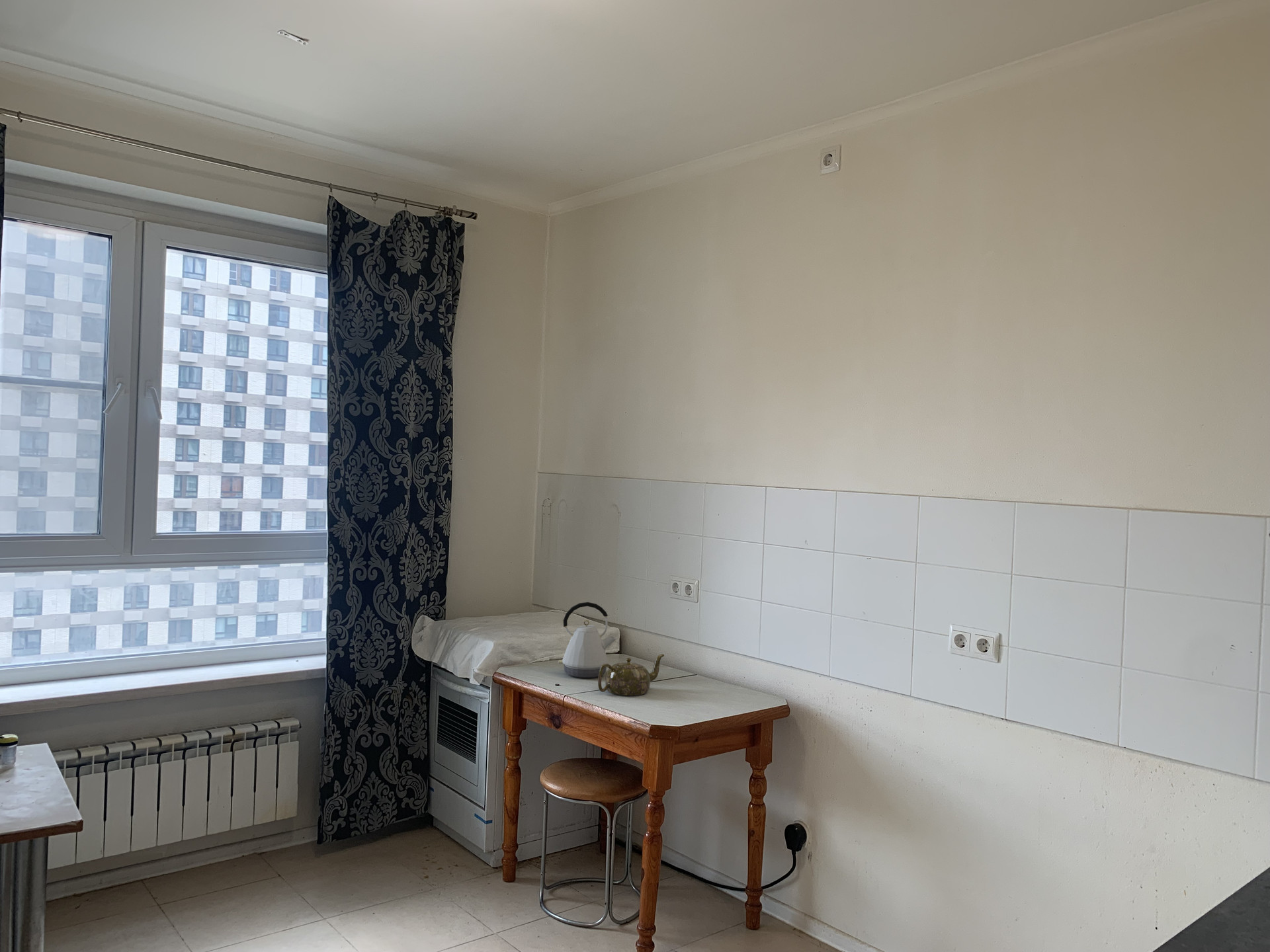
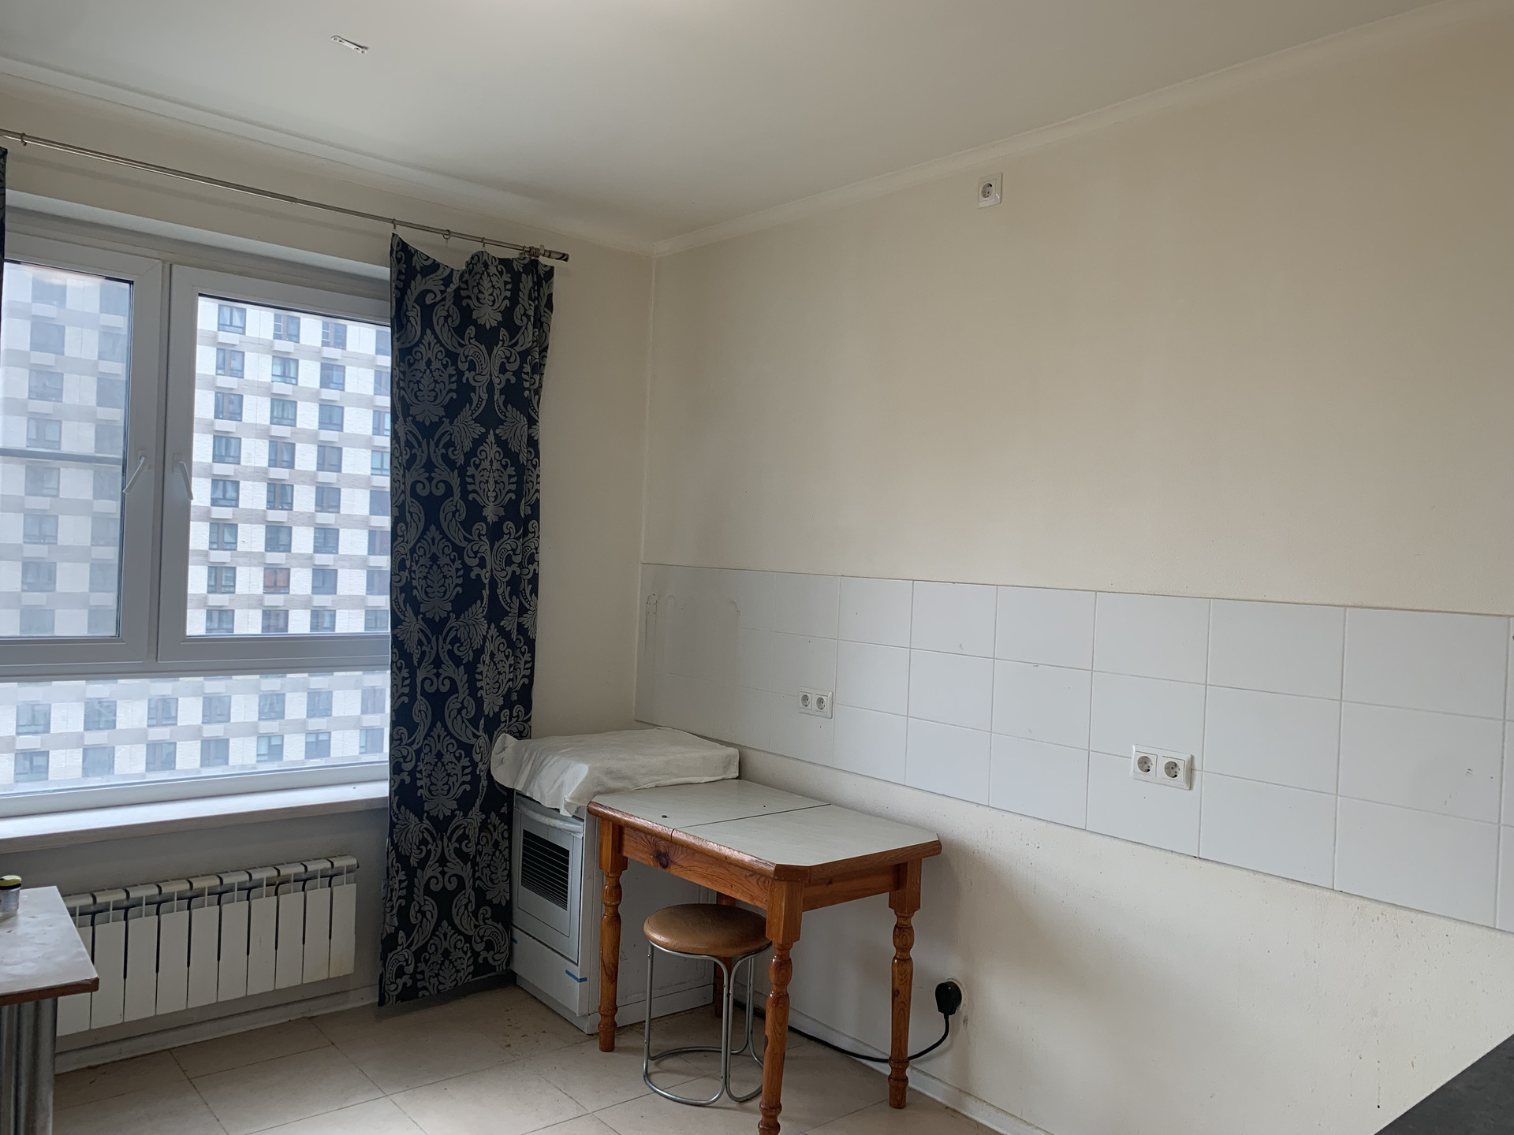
- kettle [558,602,616,678]
- teapot [597,654,665,696]
